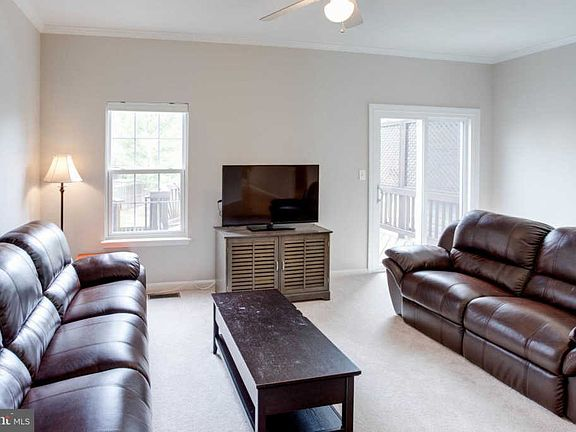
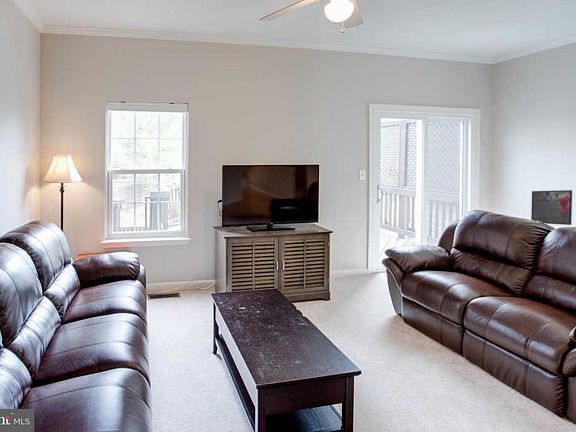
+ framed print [530,189,573,226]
